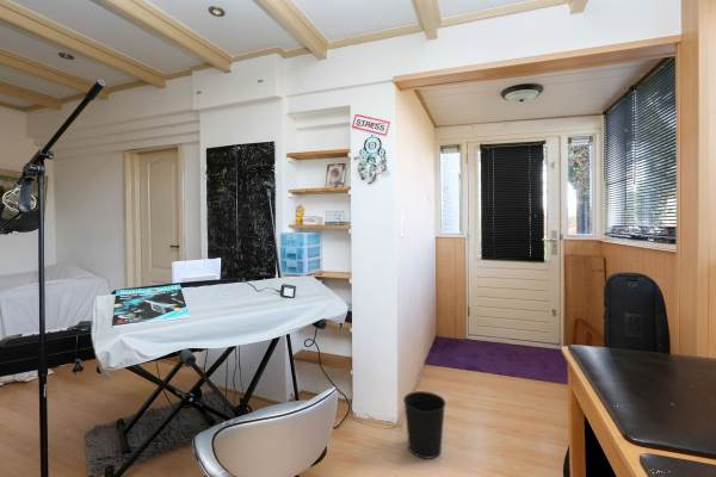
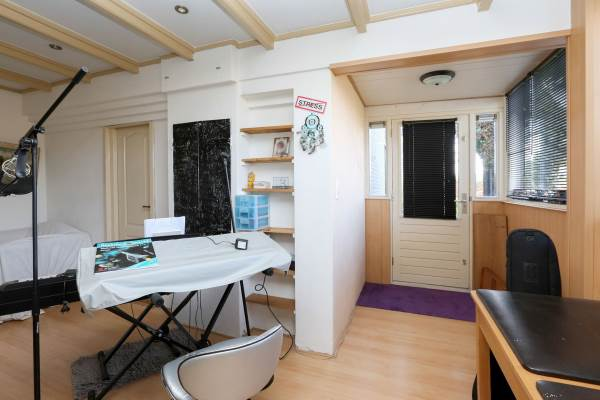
- wastebasket [402,390,446,460]
